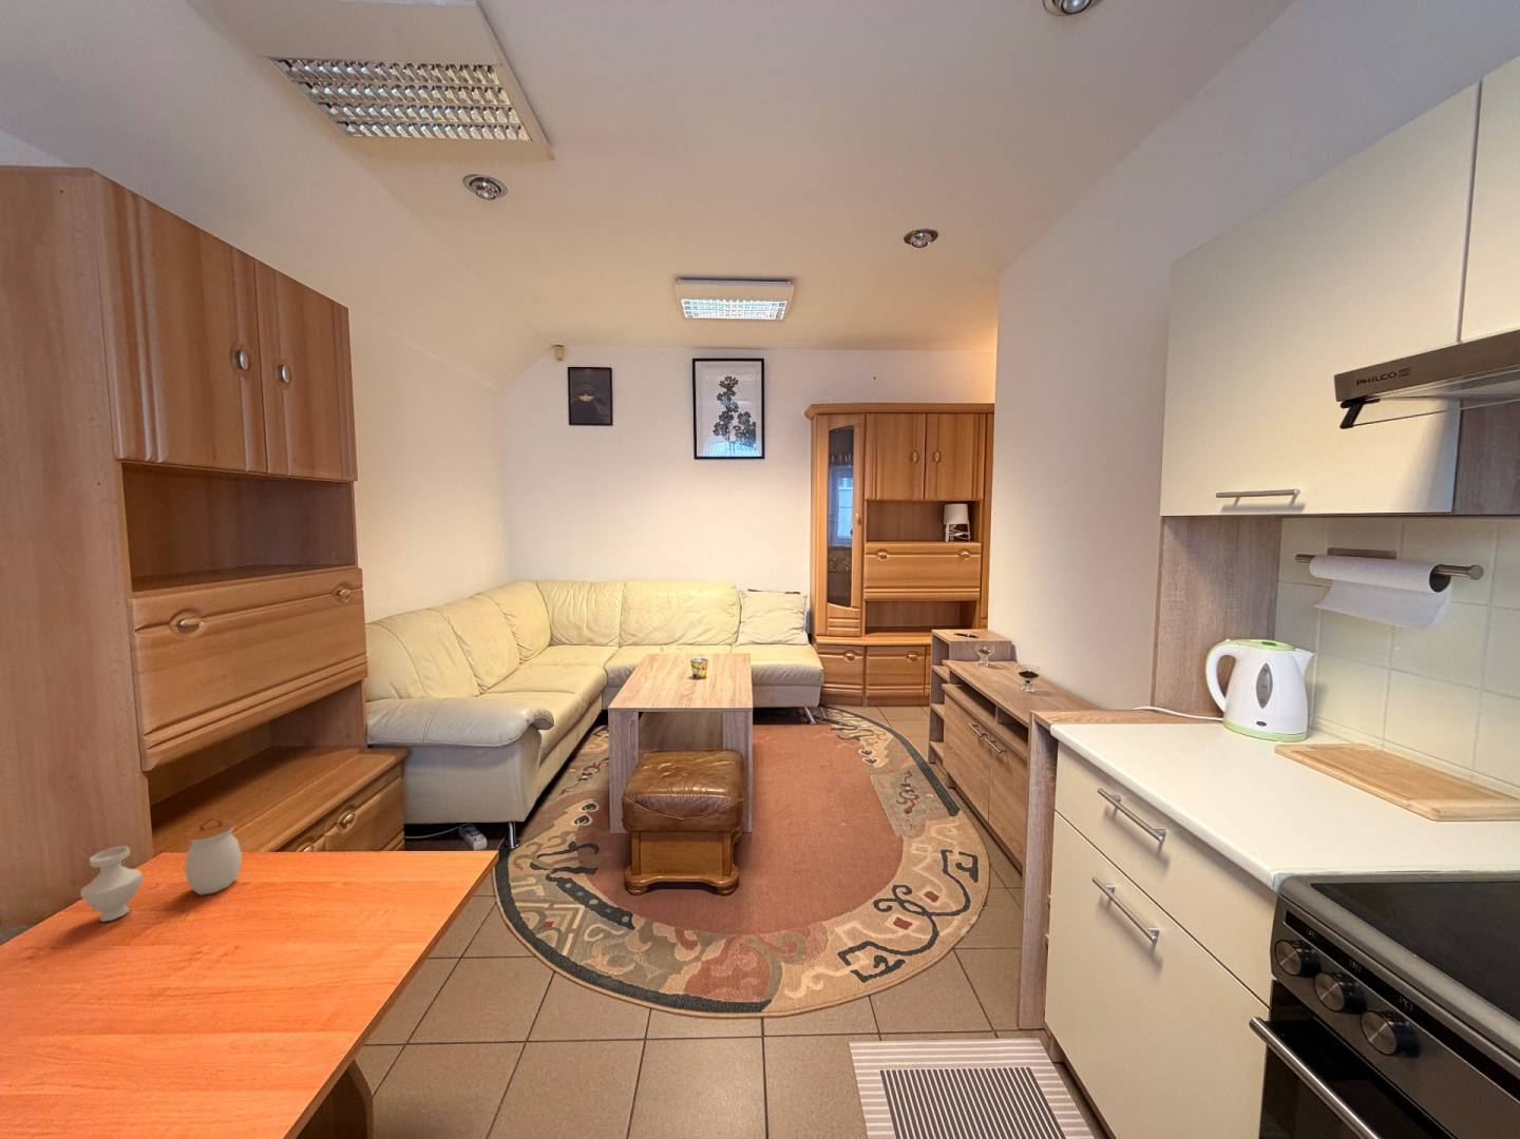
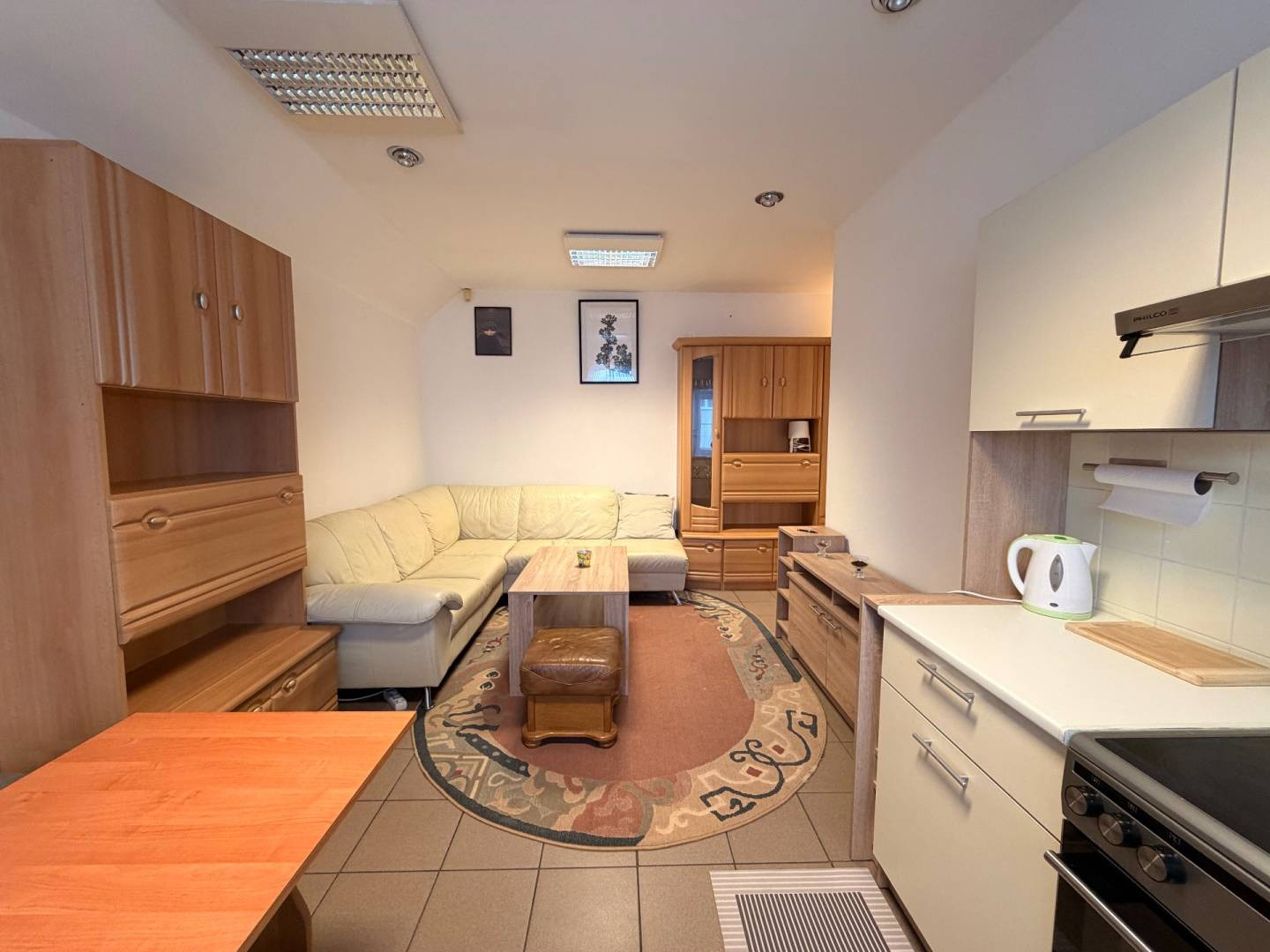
- jar [79,817,243,922]
